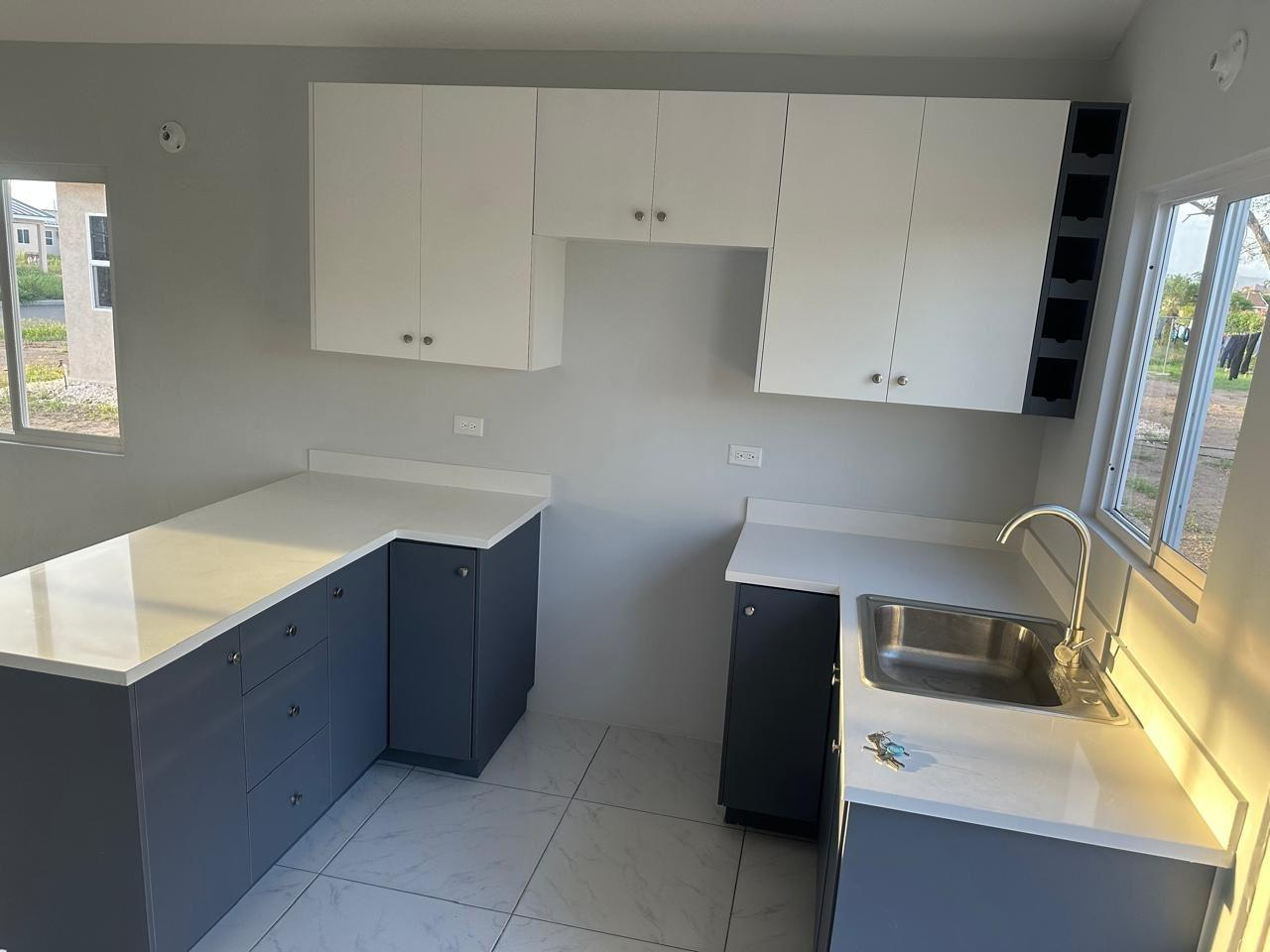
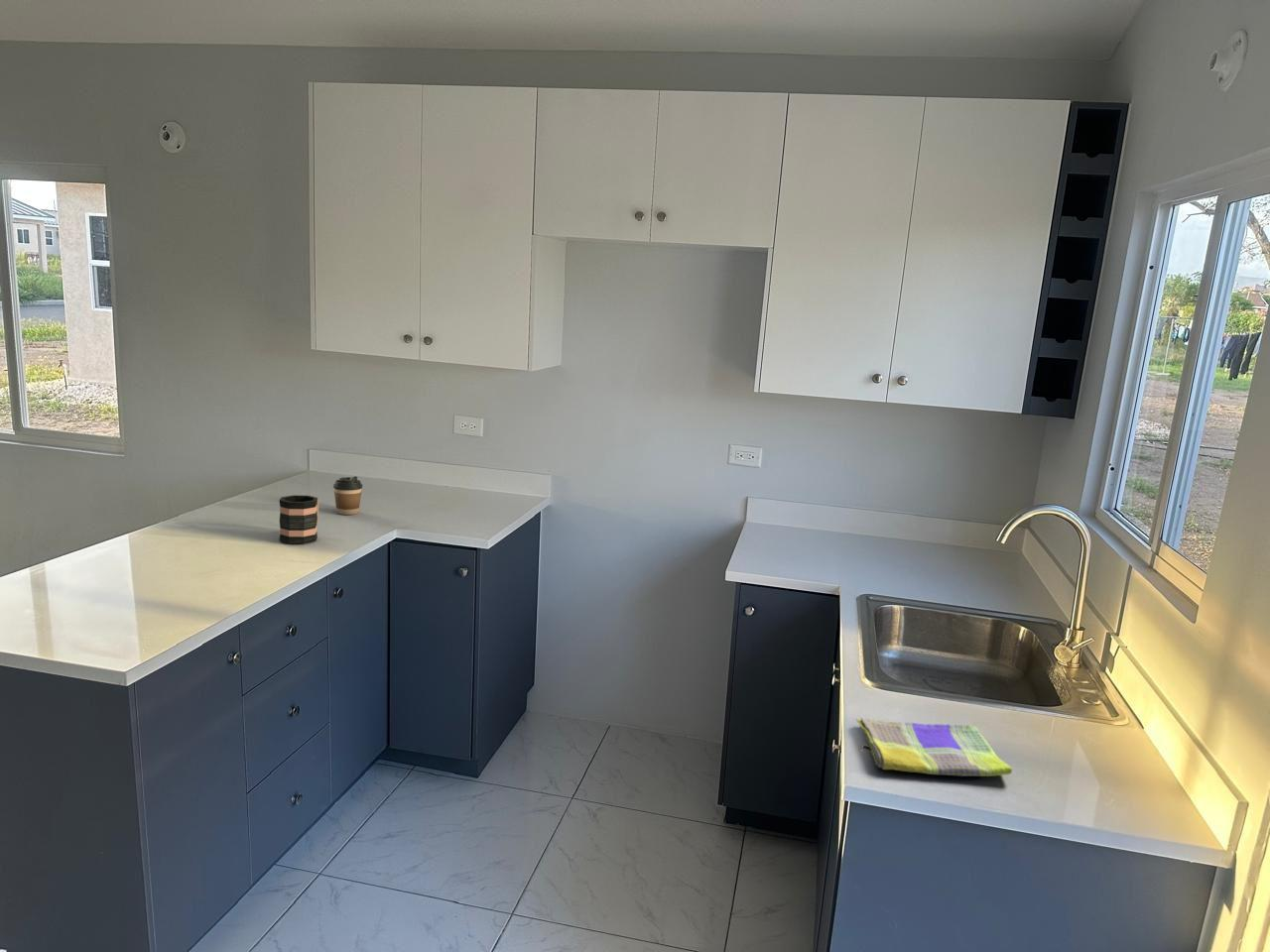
+ dish towel [855,717,1013,777]
+ coffee cup [332,476,363,516]
+ mug [279,494,319,544]
